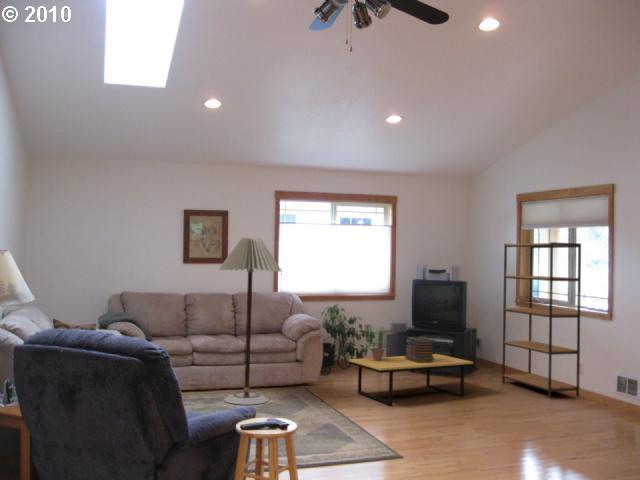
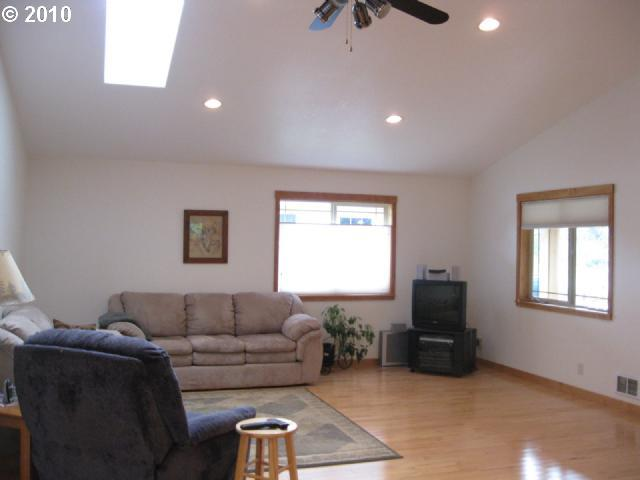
- floor lamp [217,237,283,406]
- bookshelf [501,241,582,399]
- coffee table [348,353,474,406]
- potted plant [360,326,395,361]
- book stack [405,336,436,363]
